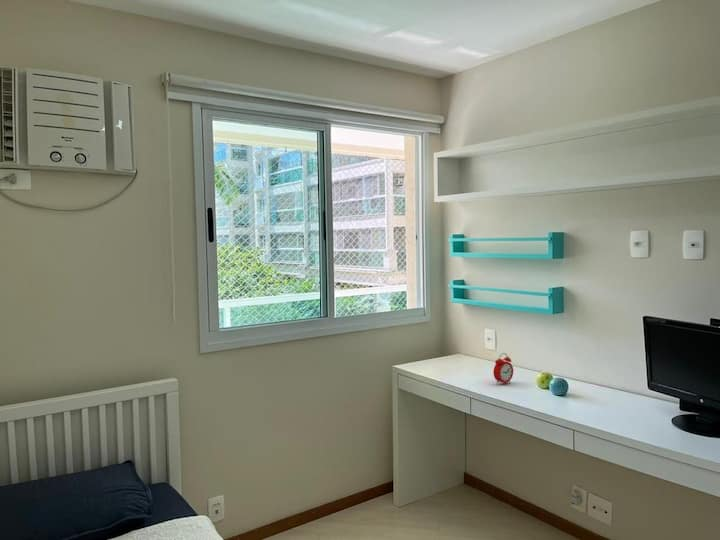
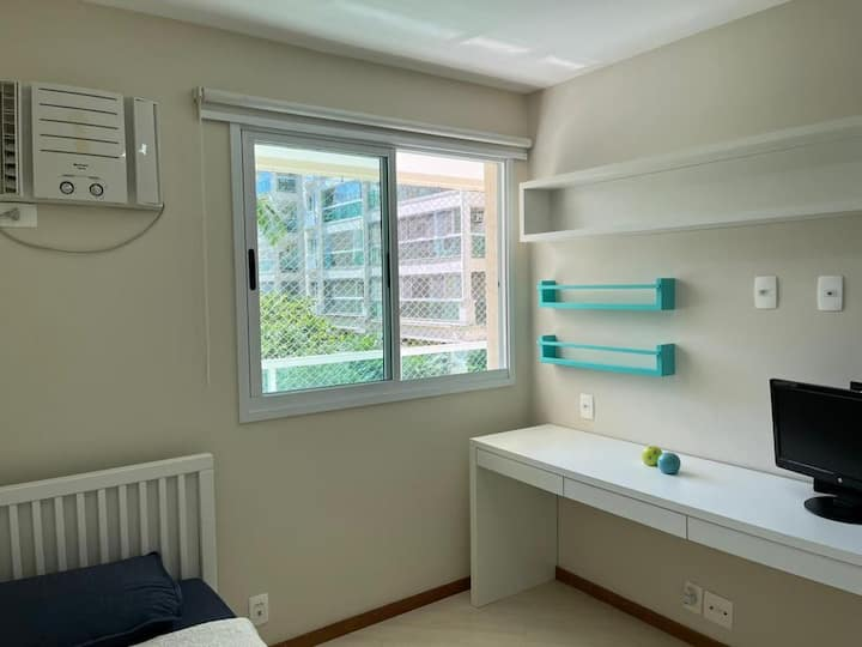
- alarm clock [492,352,514,386]
